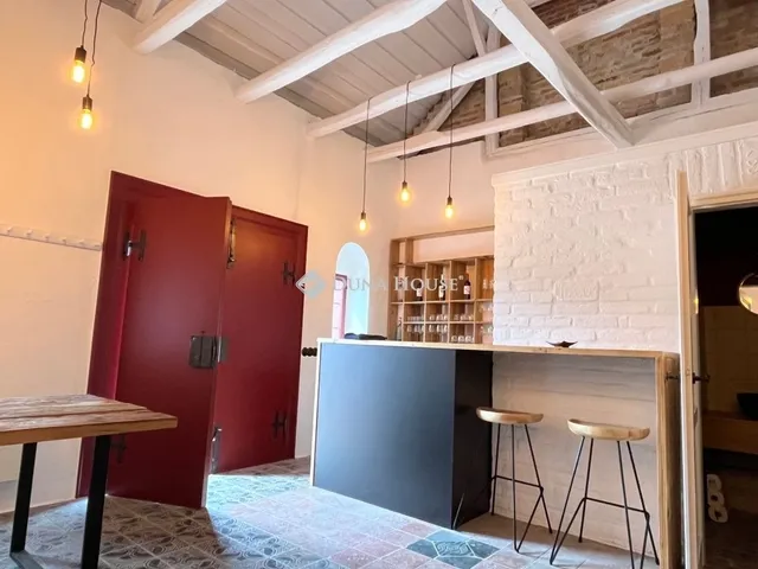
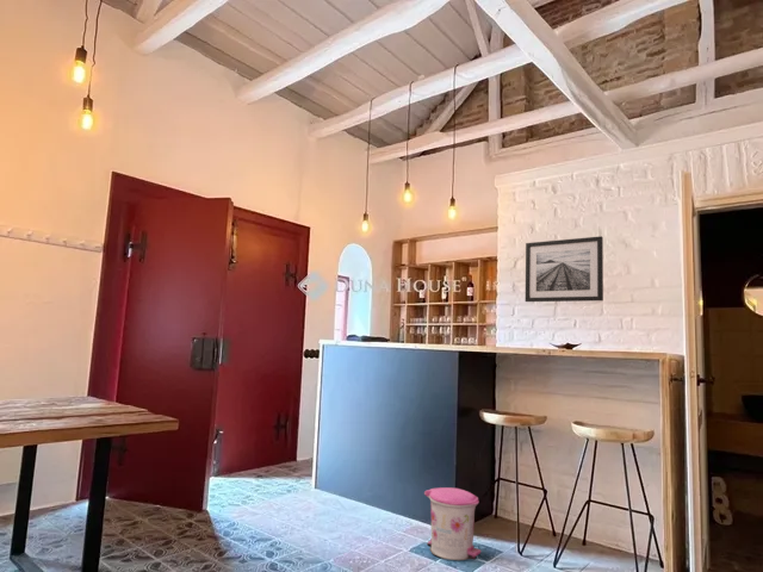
+ wall art [525,235,604,303]
+ trash can [423,486,482,561]
